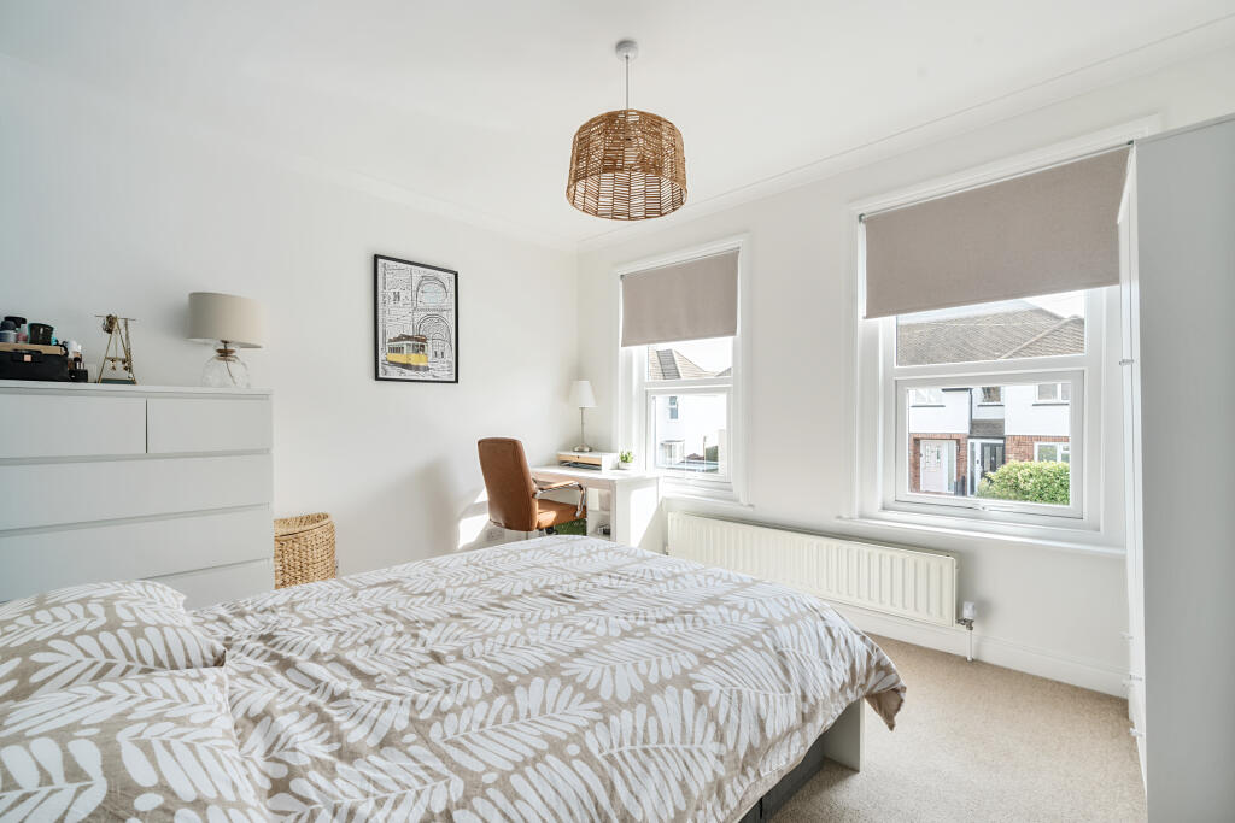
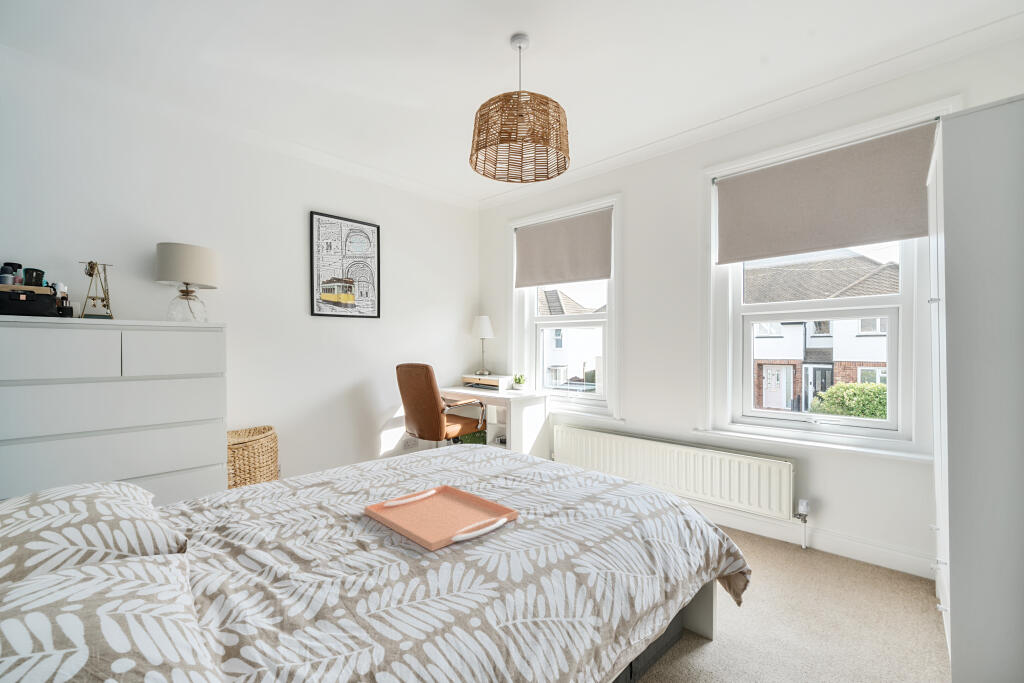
+ serving tray [363,484,519,552]
